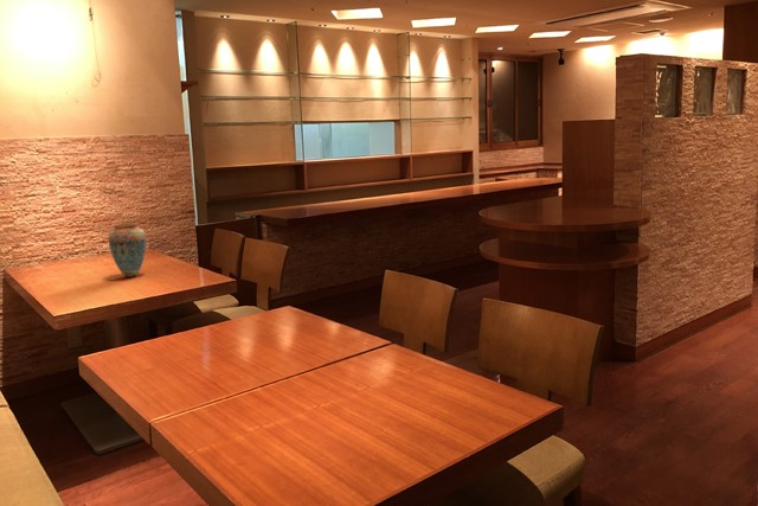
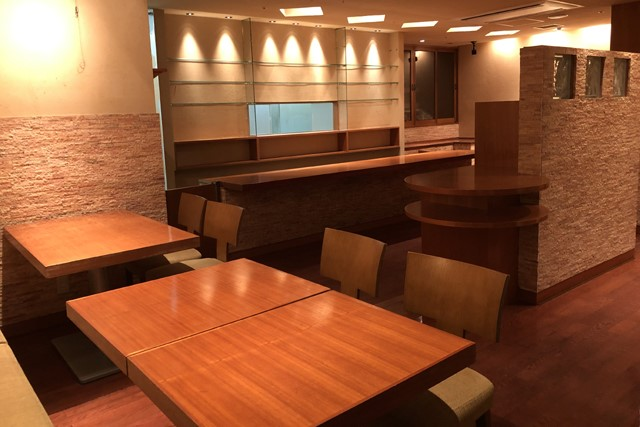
- vase [107,222,147,278]
